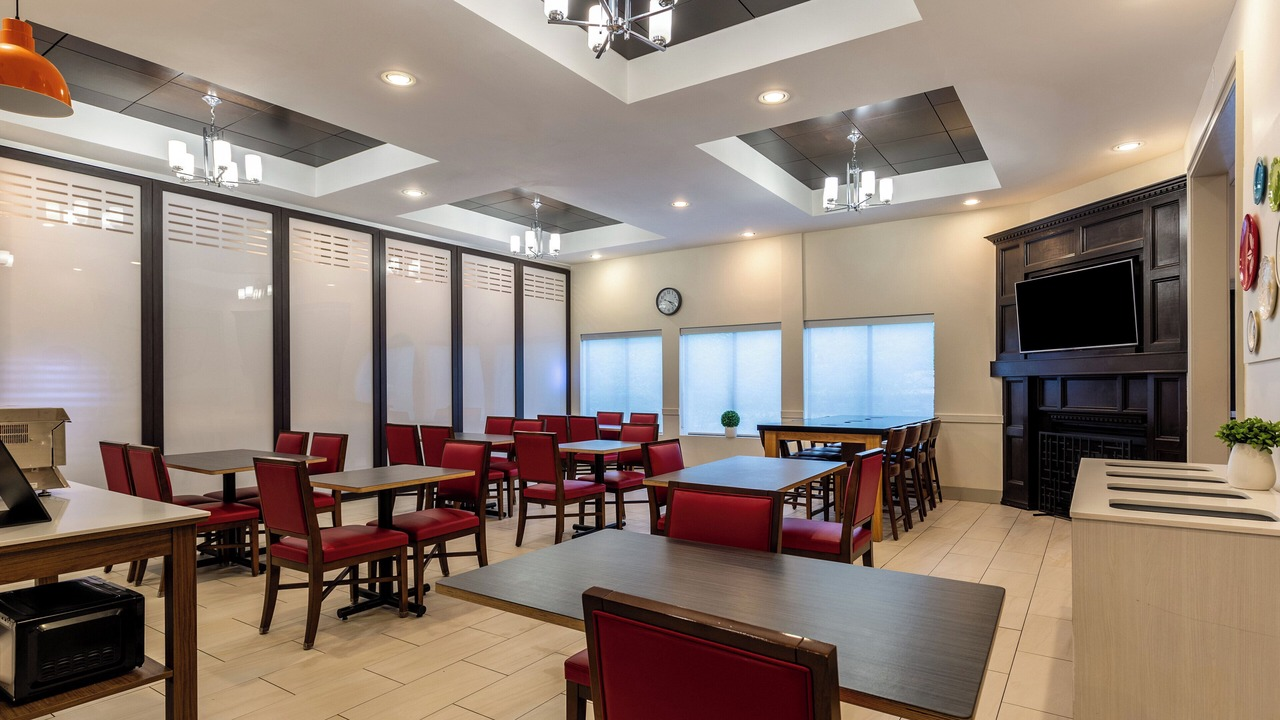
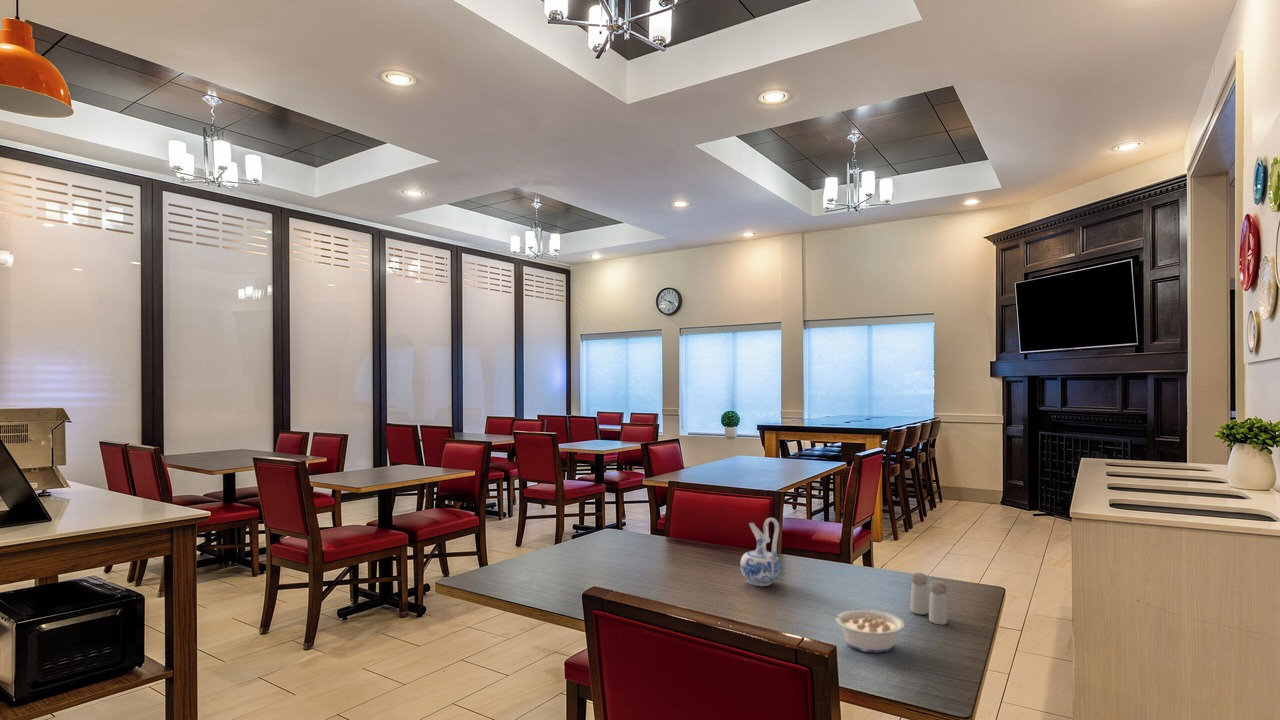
+ legume [822,608,906,654]
+ ceramic pitcher [739,517,782,587]
+ salt and pepper shaker [910,572,948,626]
